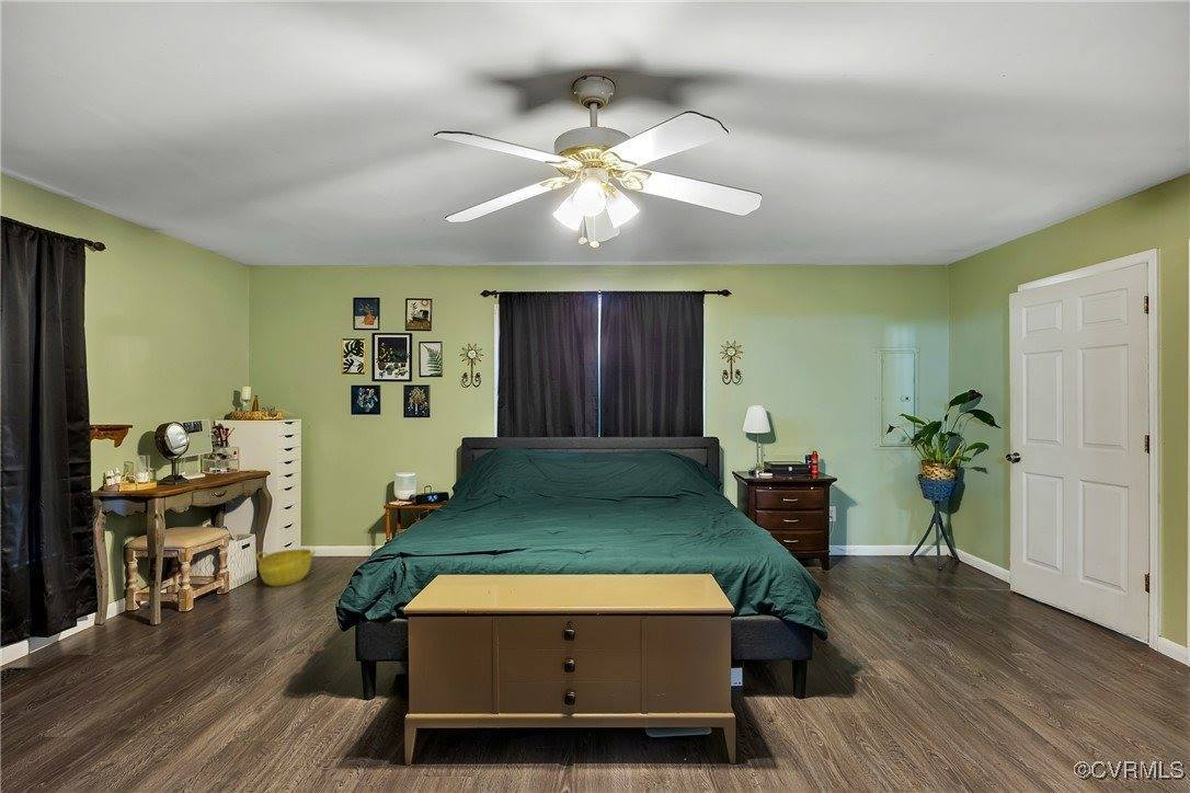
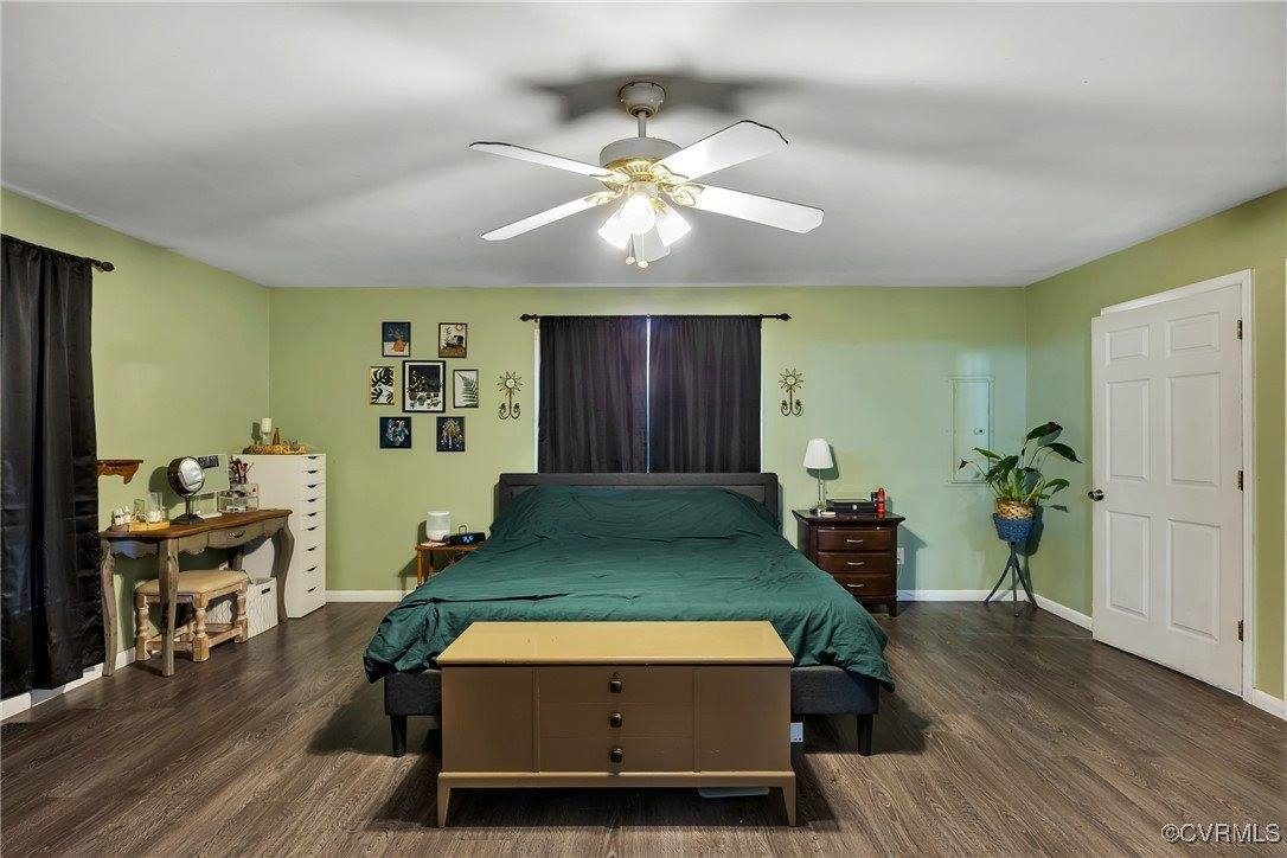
- basket [255,548,317,587]
